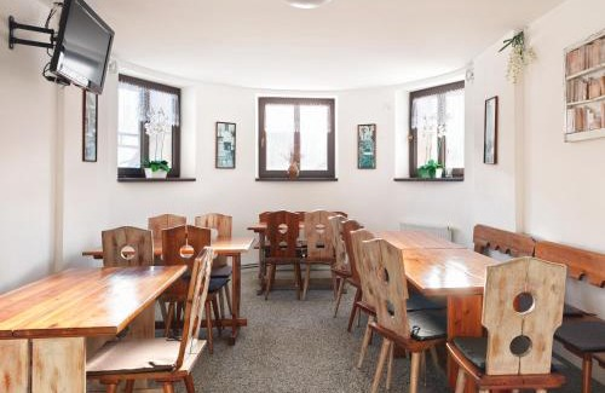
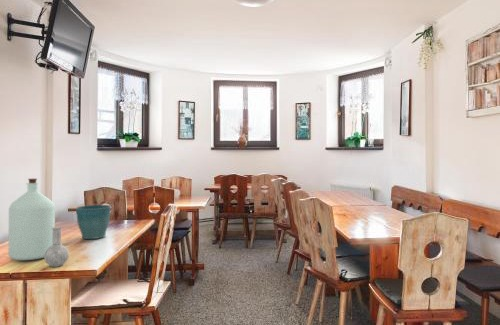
+ flower pot [75,204,112,240]
+ bottle [8,178,70,268]
